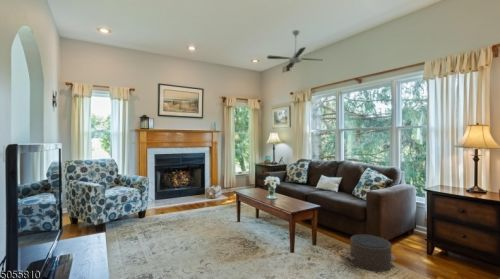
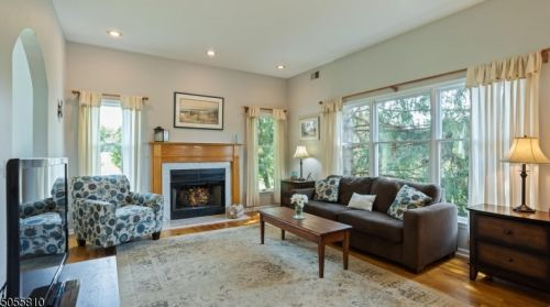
- ceiling fan [266,29,322,69]
- pouf [342,233,397,273]
